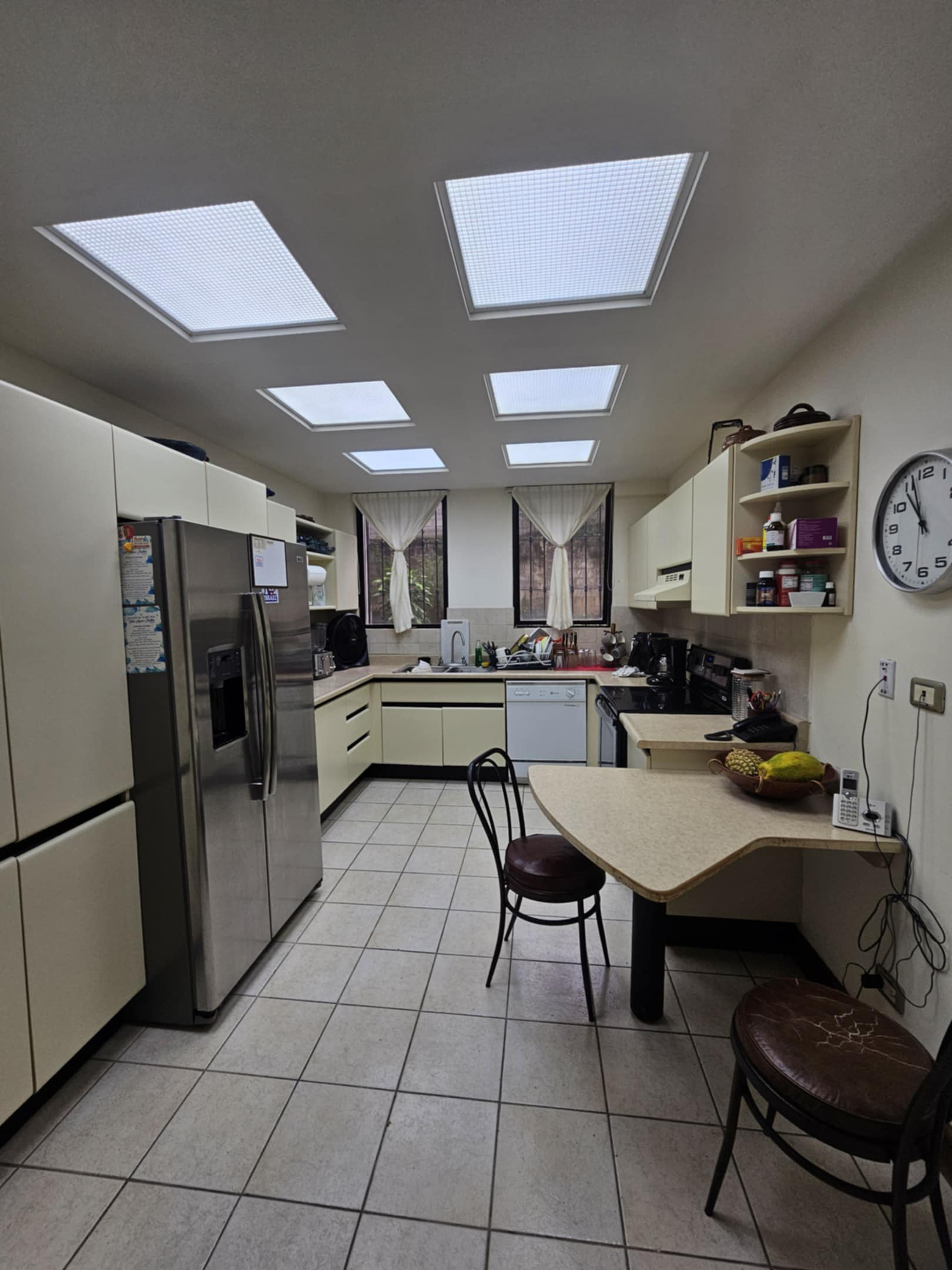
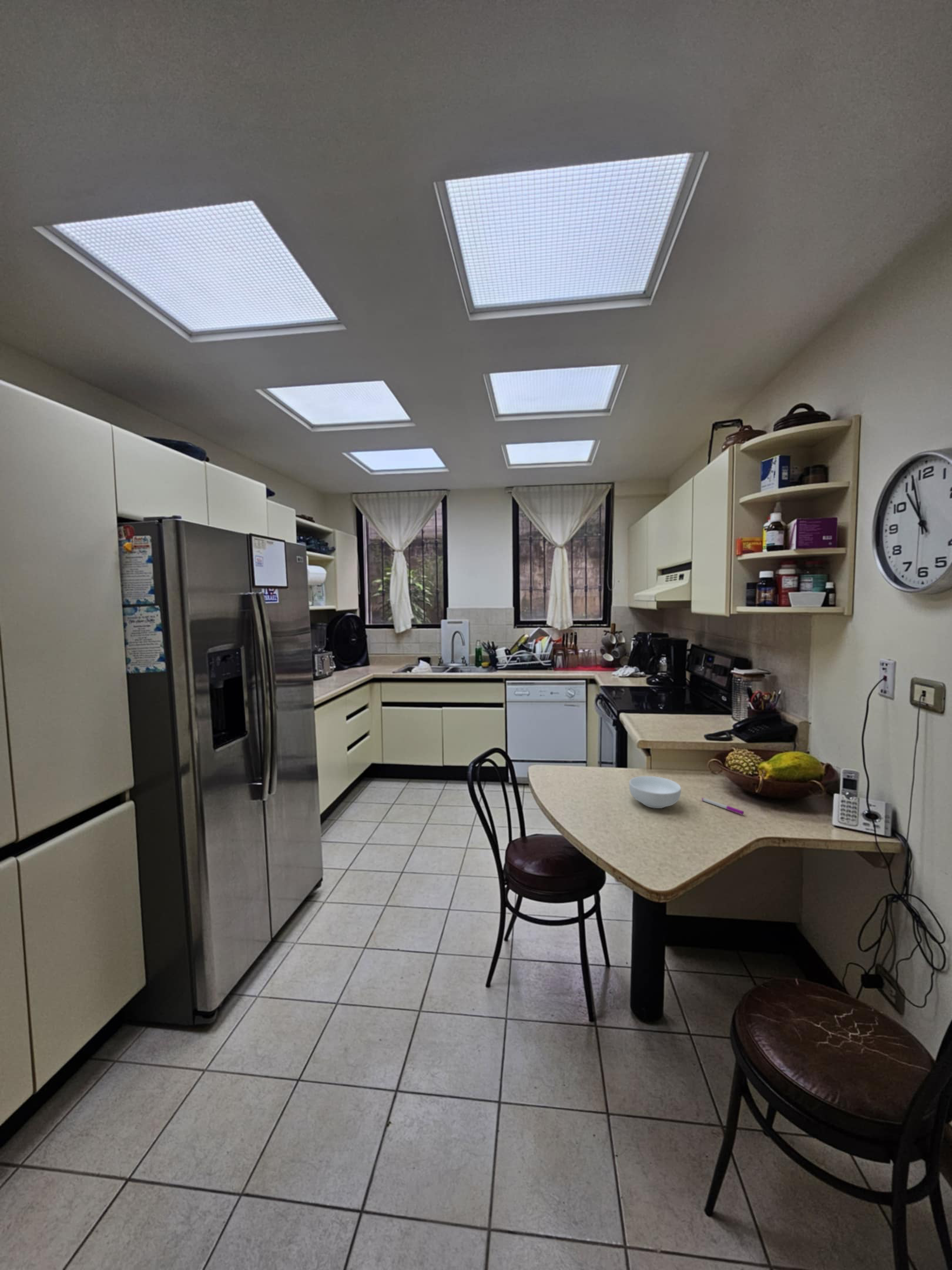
+ cereal bowl [629,776,682,809]
+ pen [701,797,745,816]
